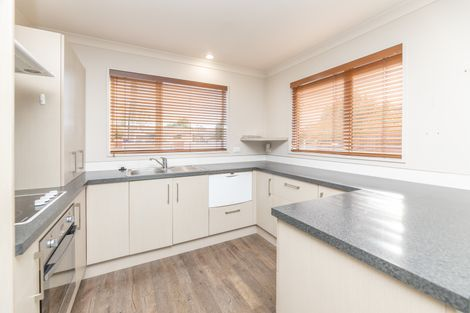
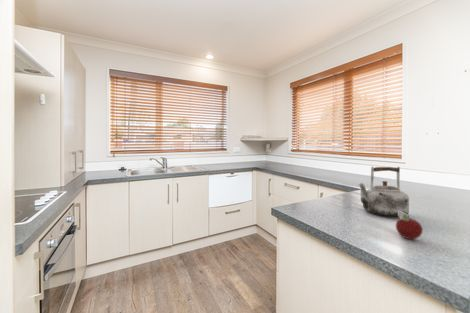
+ fruit [395,211,424,240]
+ kettle [357,166,410,217]
